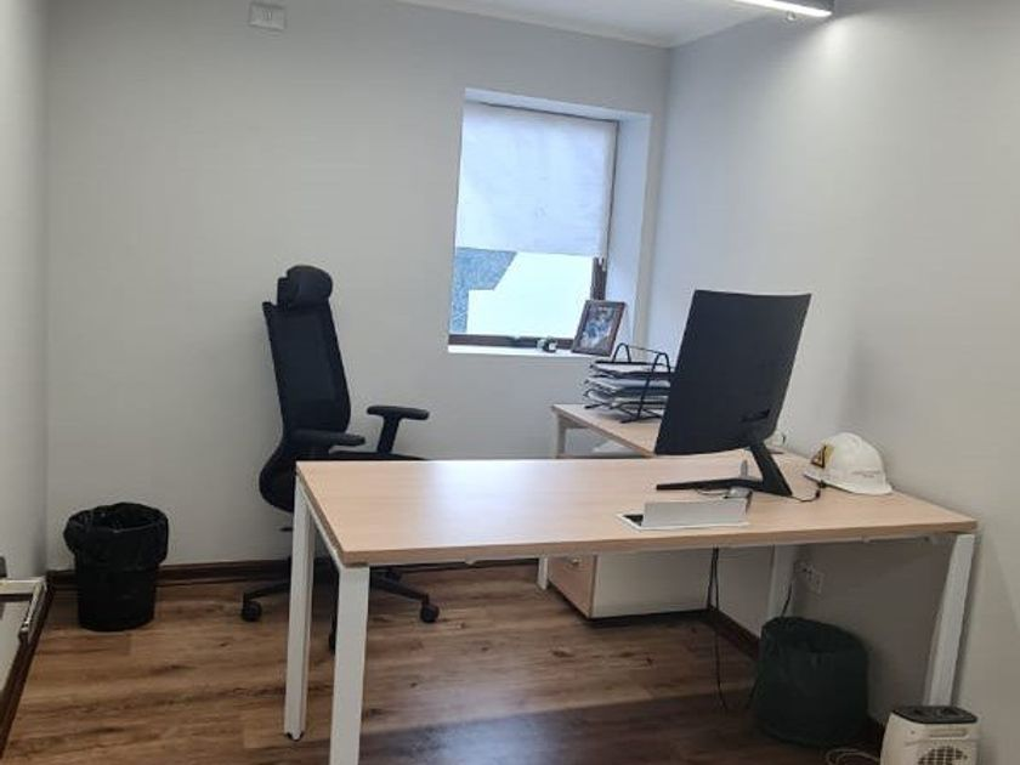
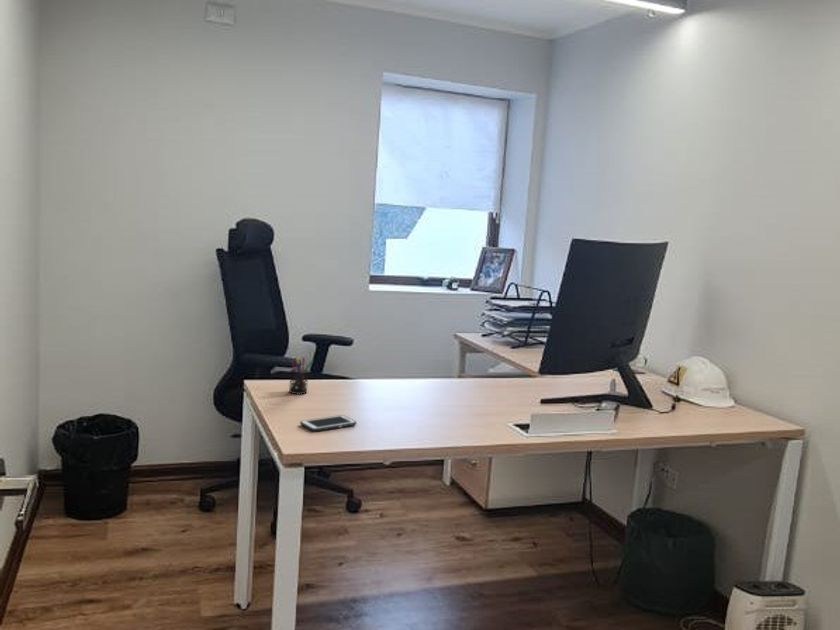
+ pen holder [288,355,314,395]
+ cell phone [299,414,357,432]
